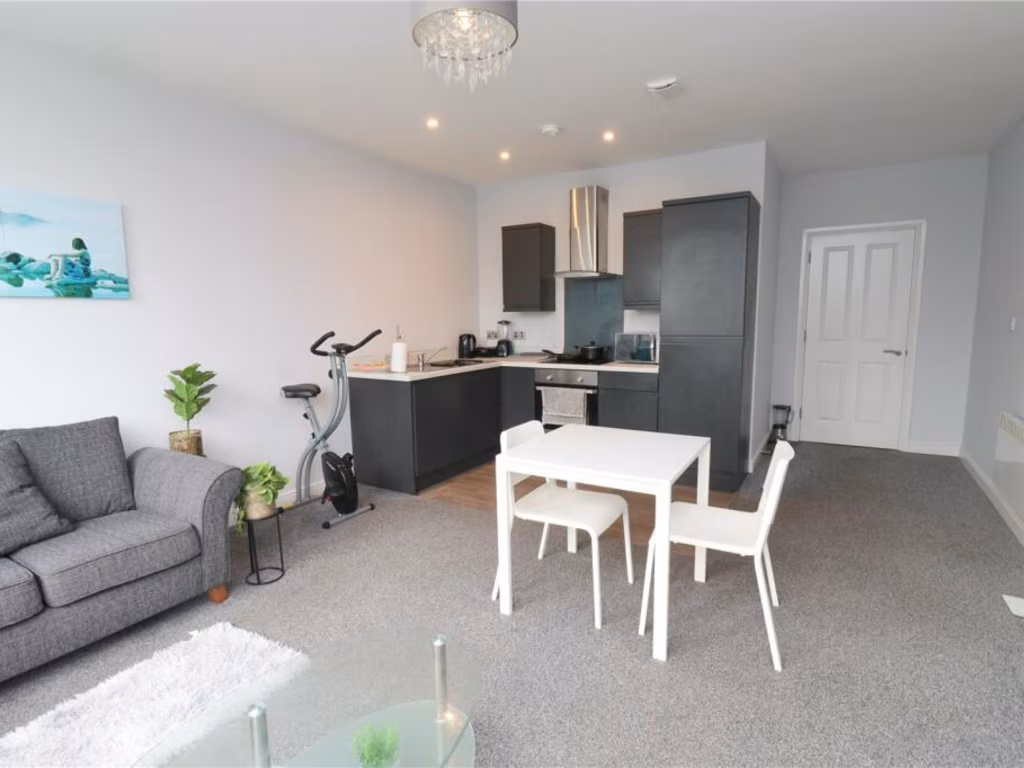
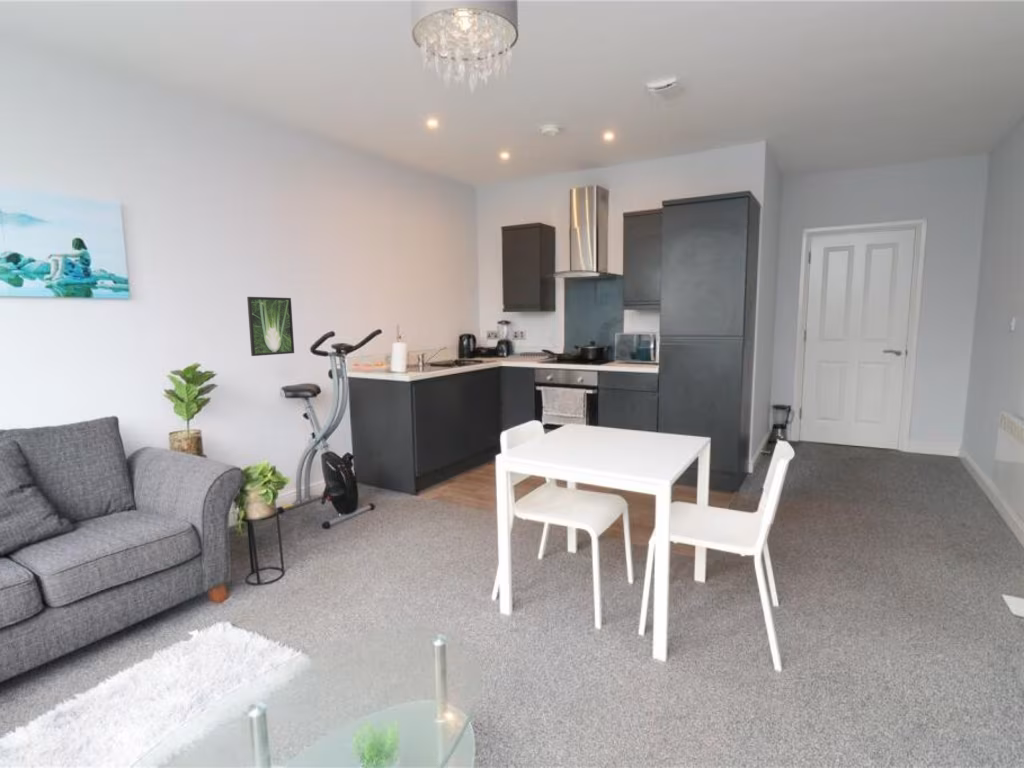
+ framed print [246,296,295,357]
